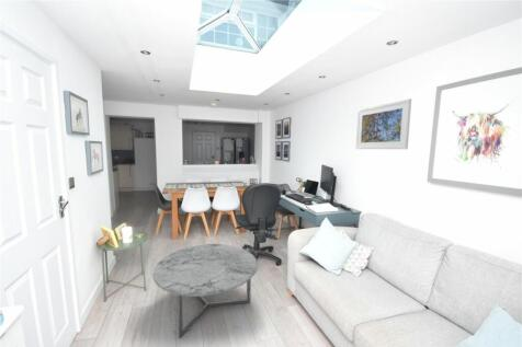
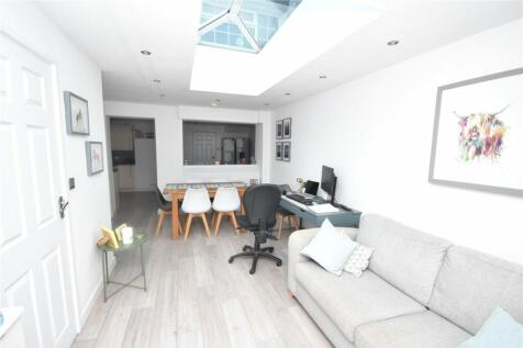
- coffee table [151,243,259,339]
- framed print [354,97,412,150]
